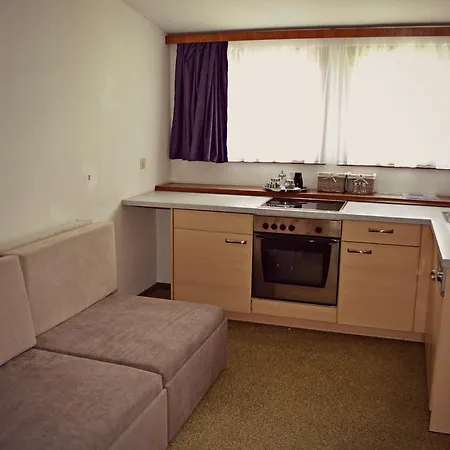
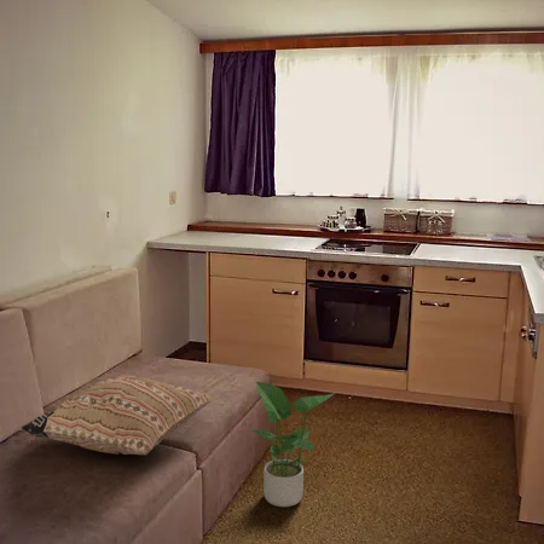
+ potted plant [248,381,336,508]
+ cushion [18,375,215,456]
